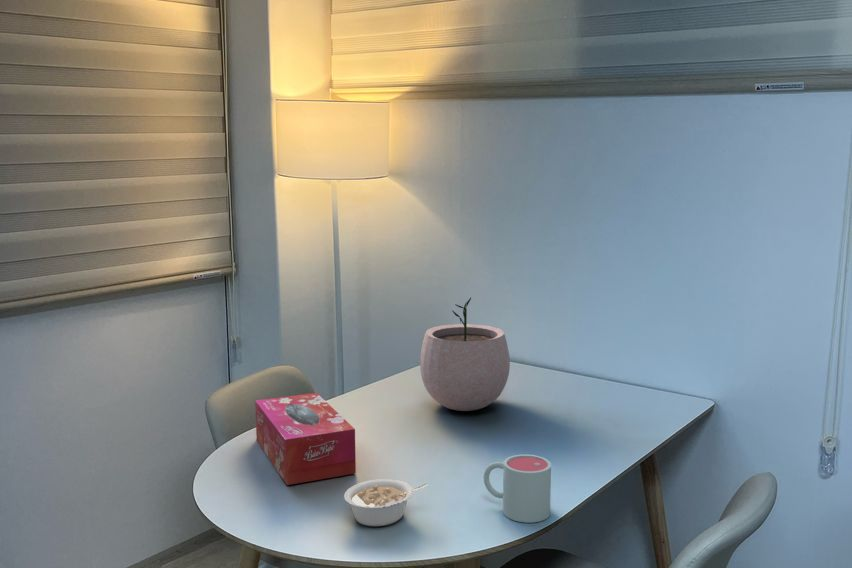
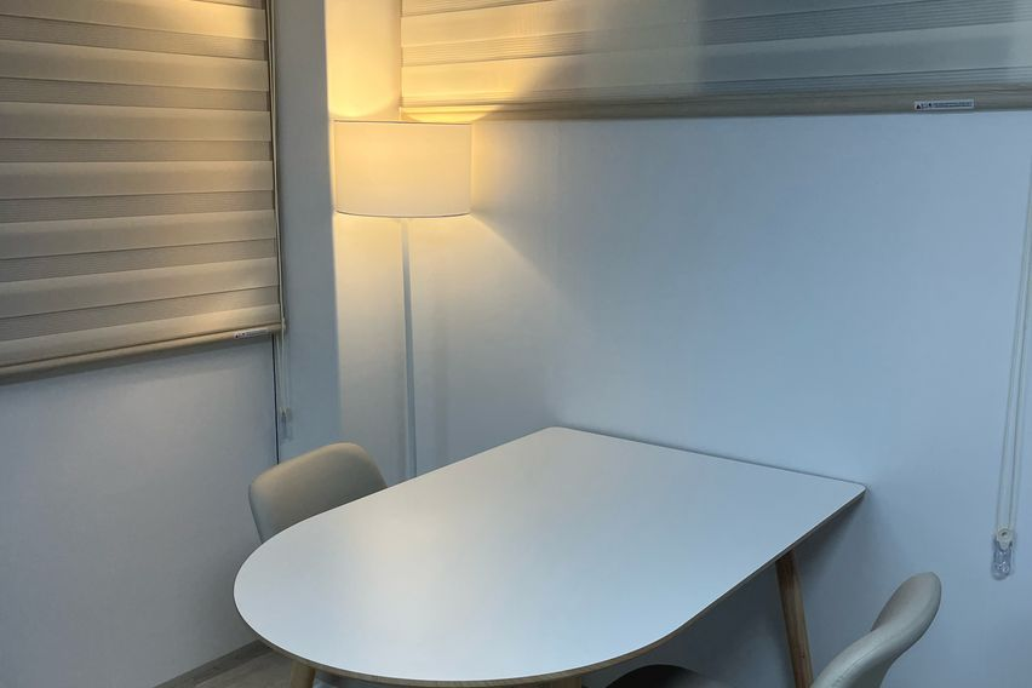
- tissue box [254,392,357,486]
- legume [343,478,428,527]
- mug [483,454,552,524]
- plant pot [419,297,511,412]
